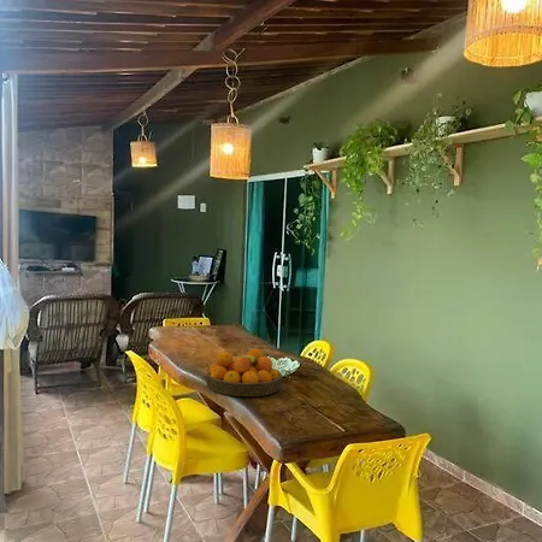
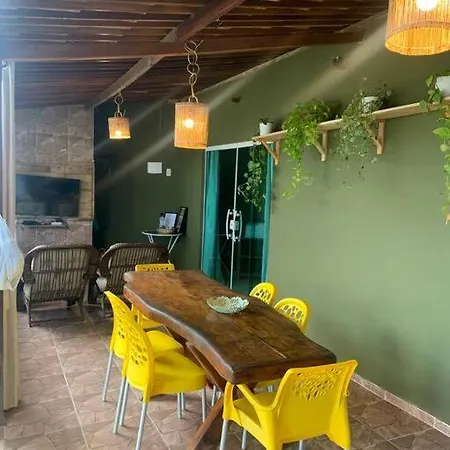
- fruit bowl [205,347,283,397]
